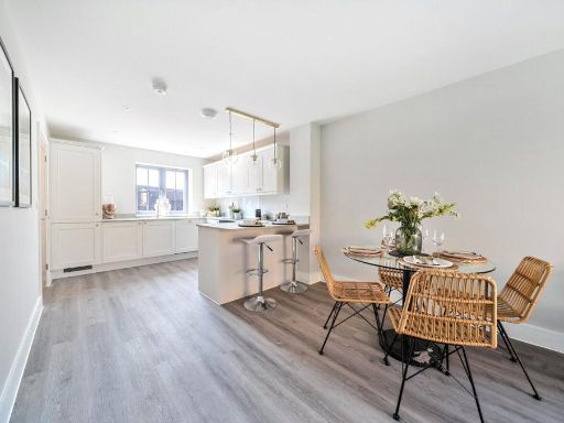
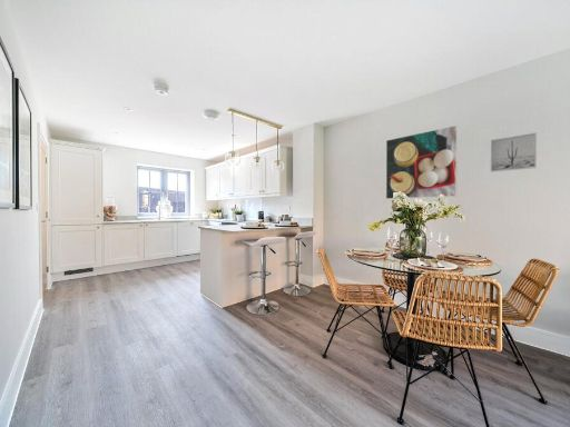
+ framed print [385,125,459,200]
+ wall art [490,131,538,173]
